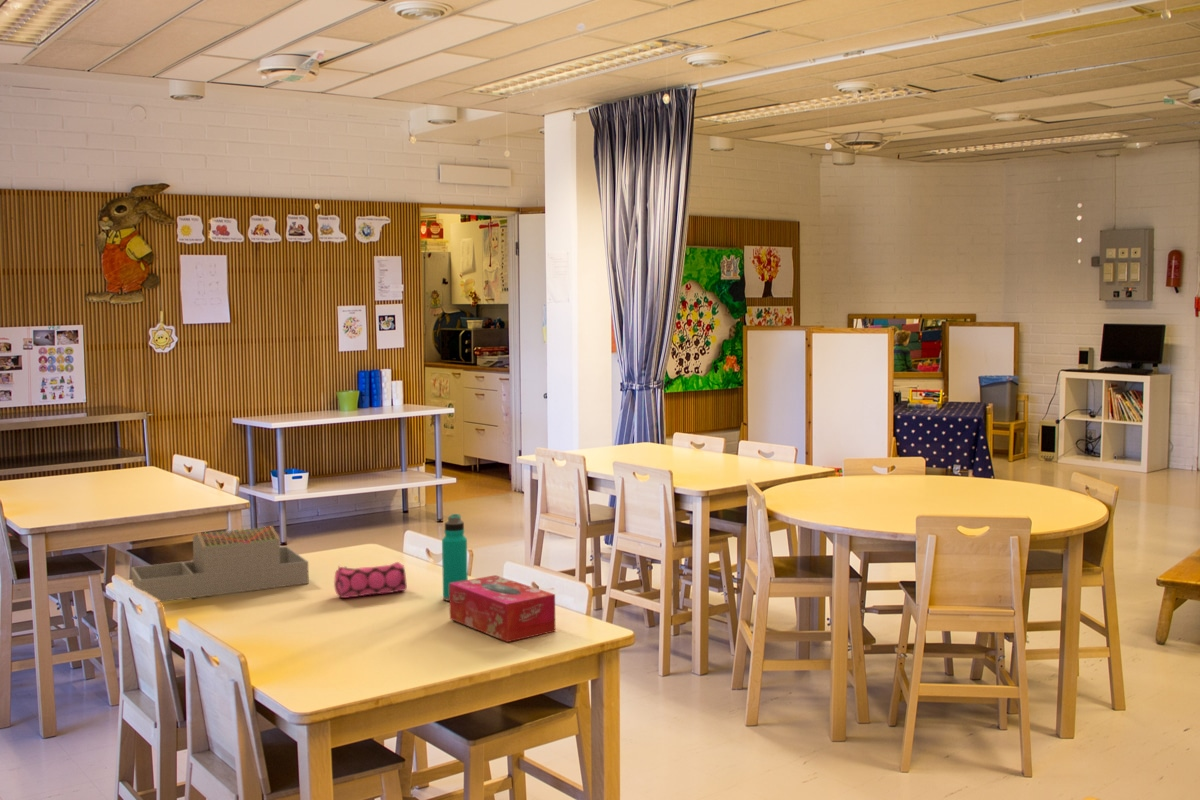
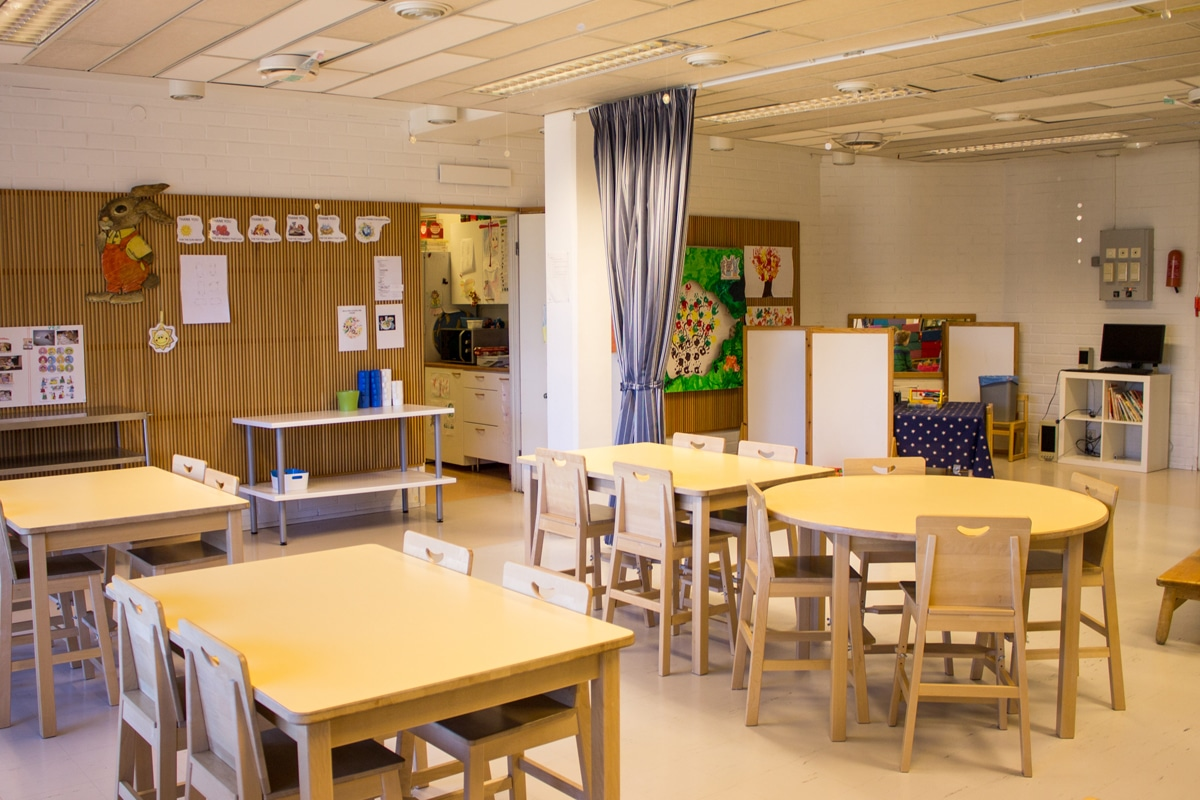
- tissue box [449,574,556,643]
- architectural model [130,525,310,603]
- pencil case [333,561,408,599]
- water bottle [441,513,469,602]
